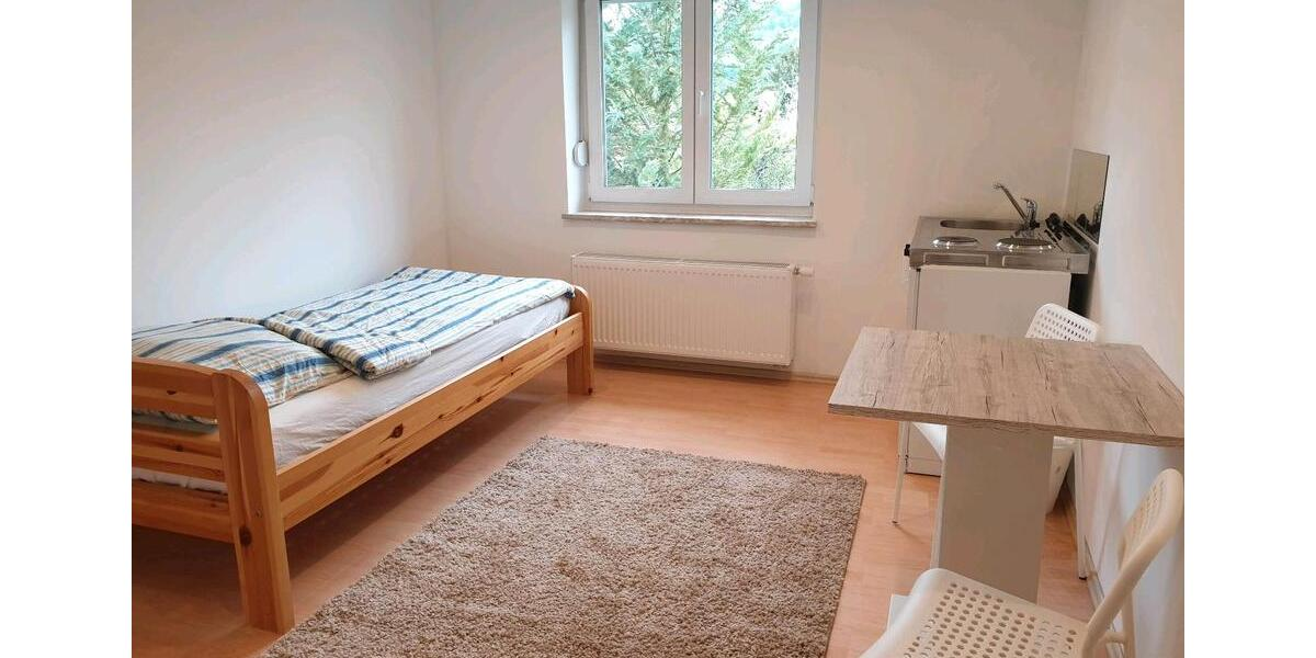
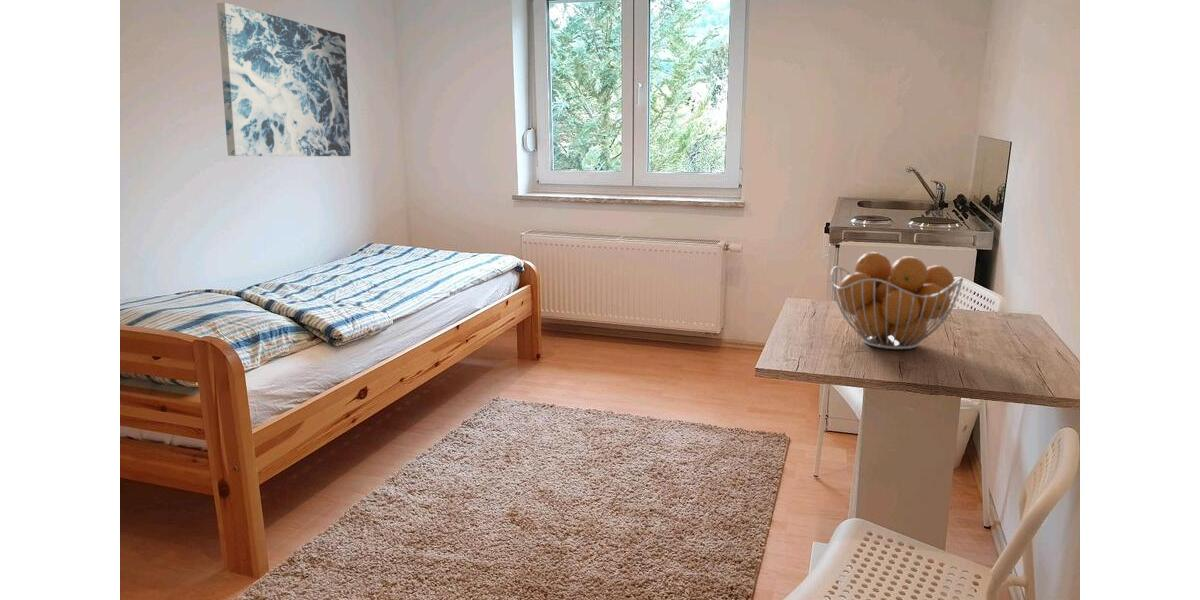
+ fruit basket [830,251,964,351]
+ wall art [216,2,352,157]
